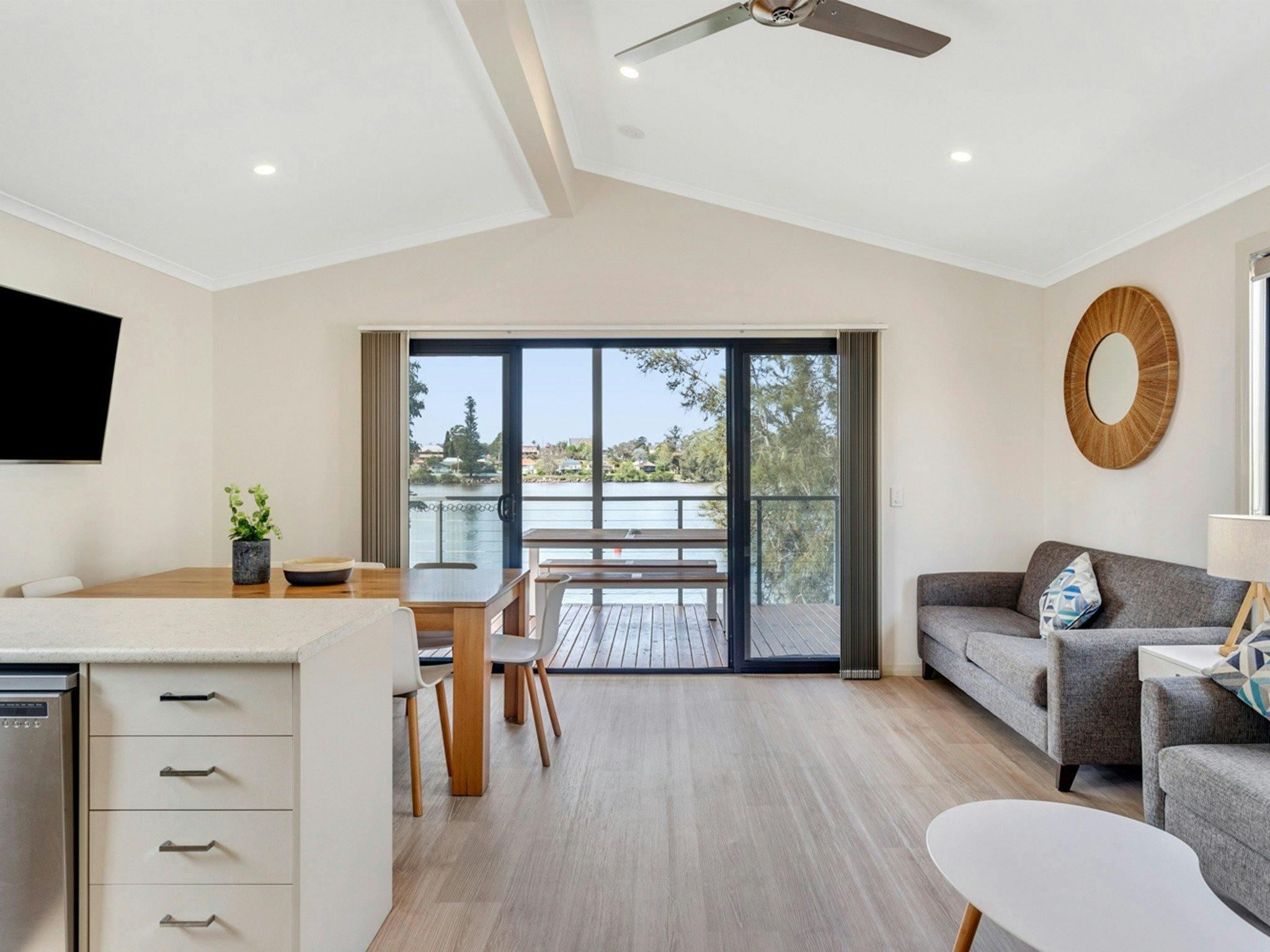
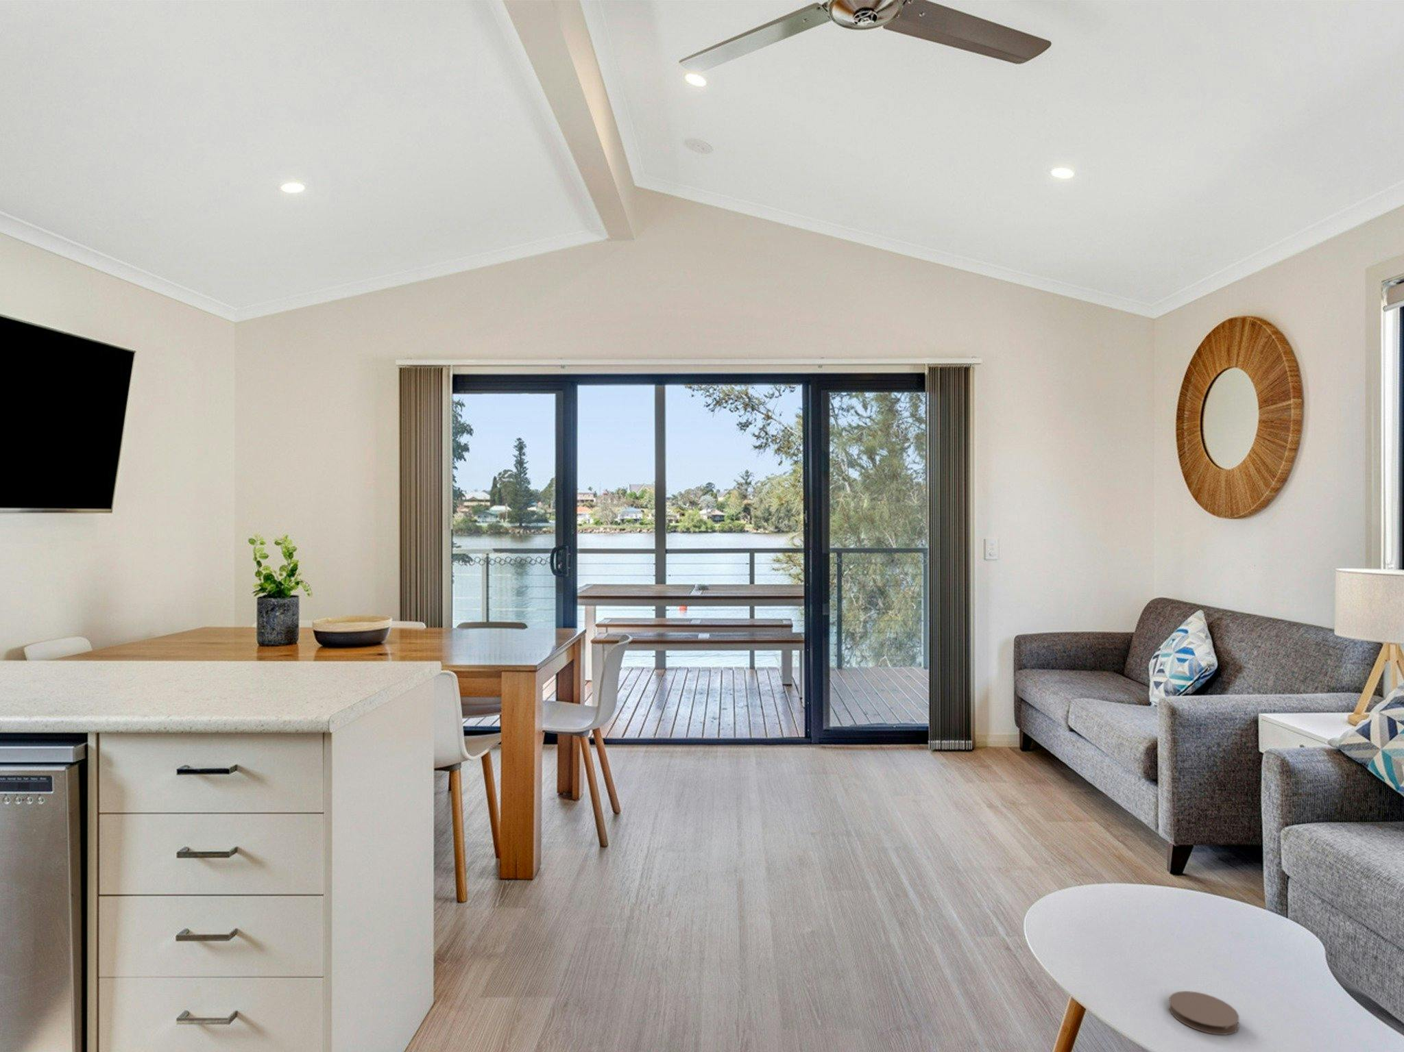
+ coaster [1169,990,1239,1035]
